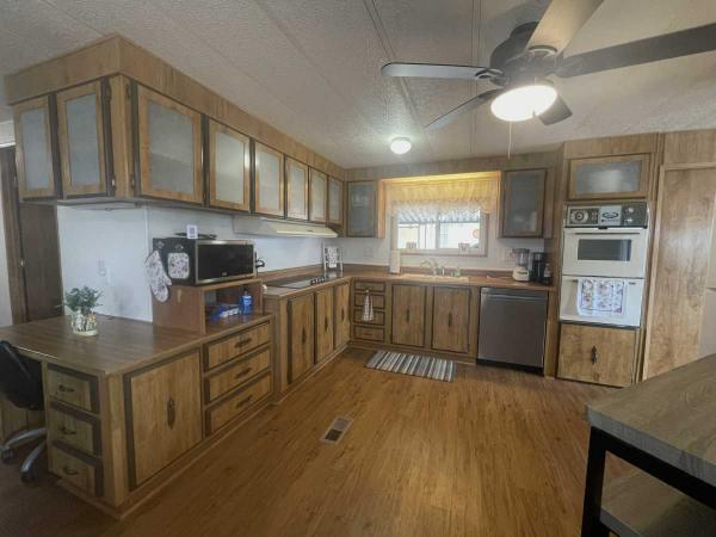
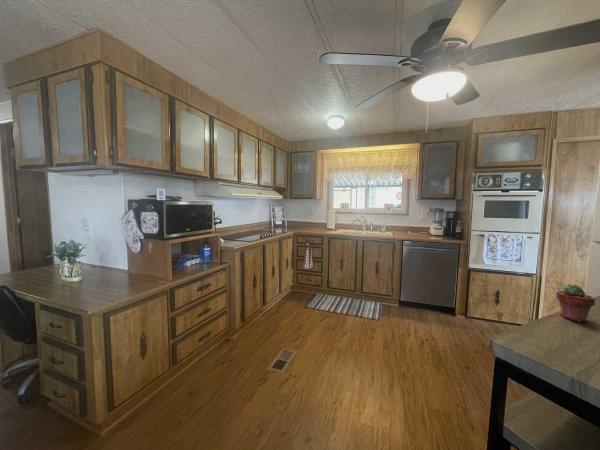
+ potted succulent [556,283,596,323]
